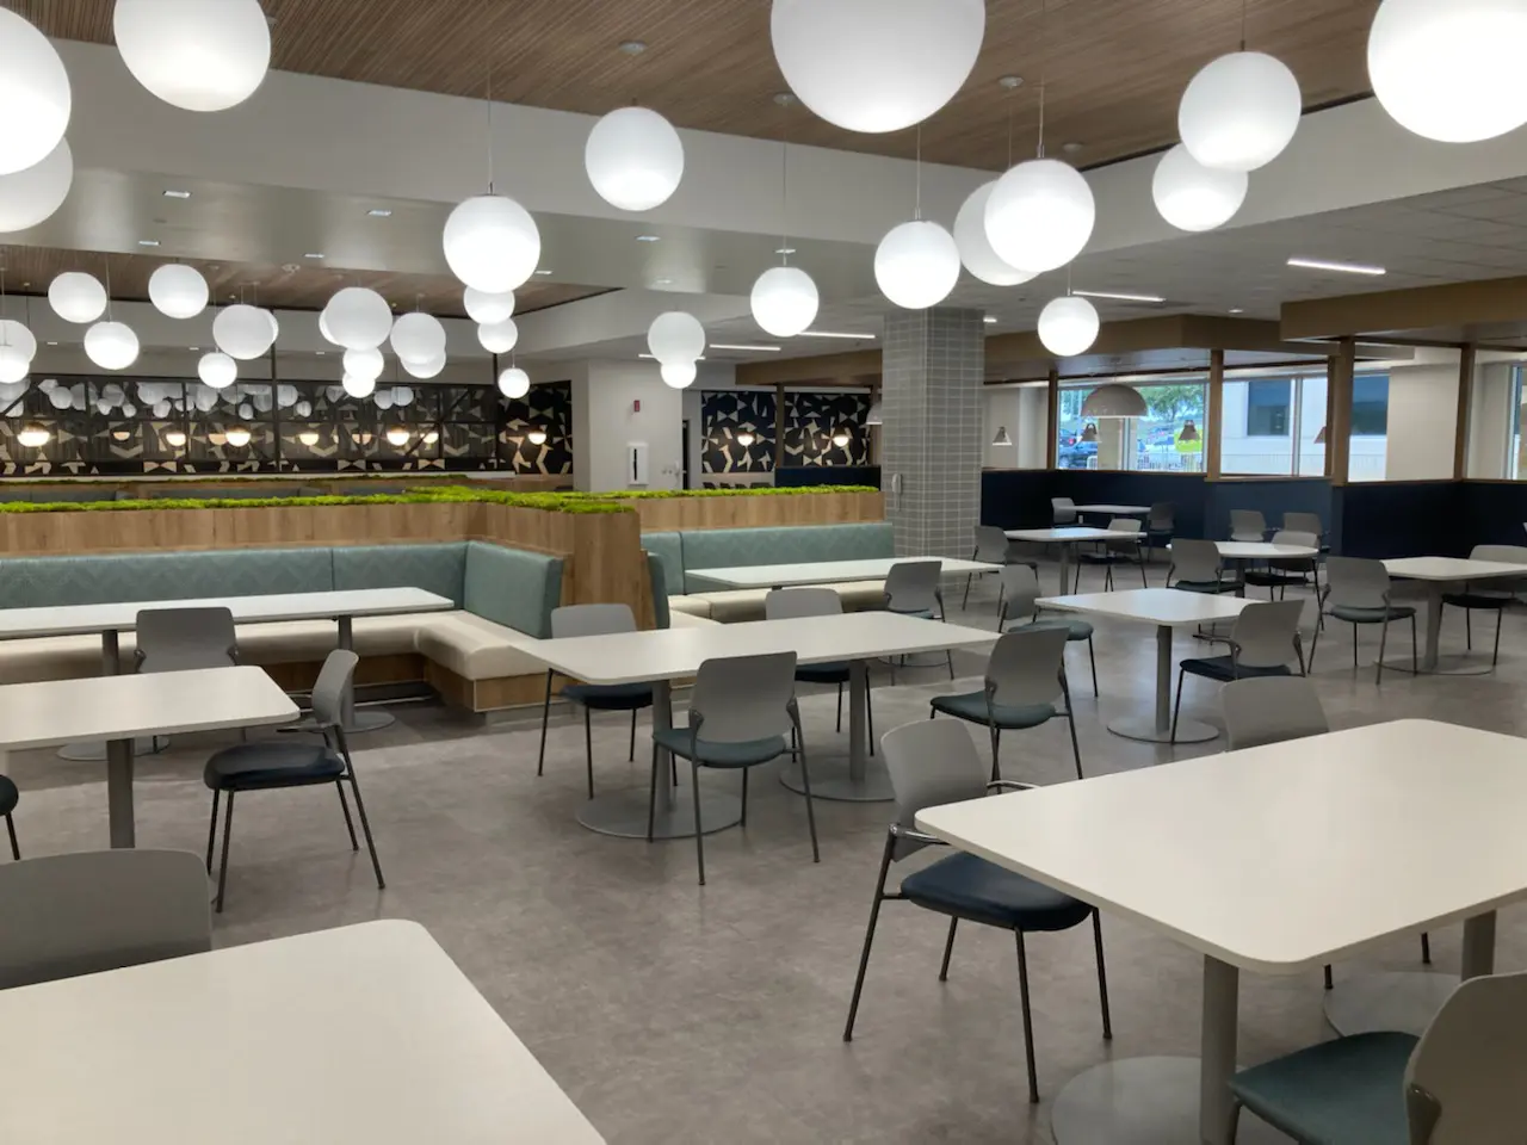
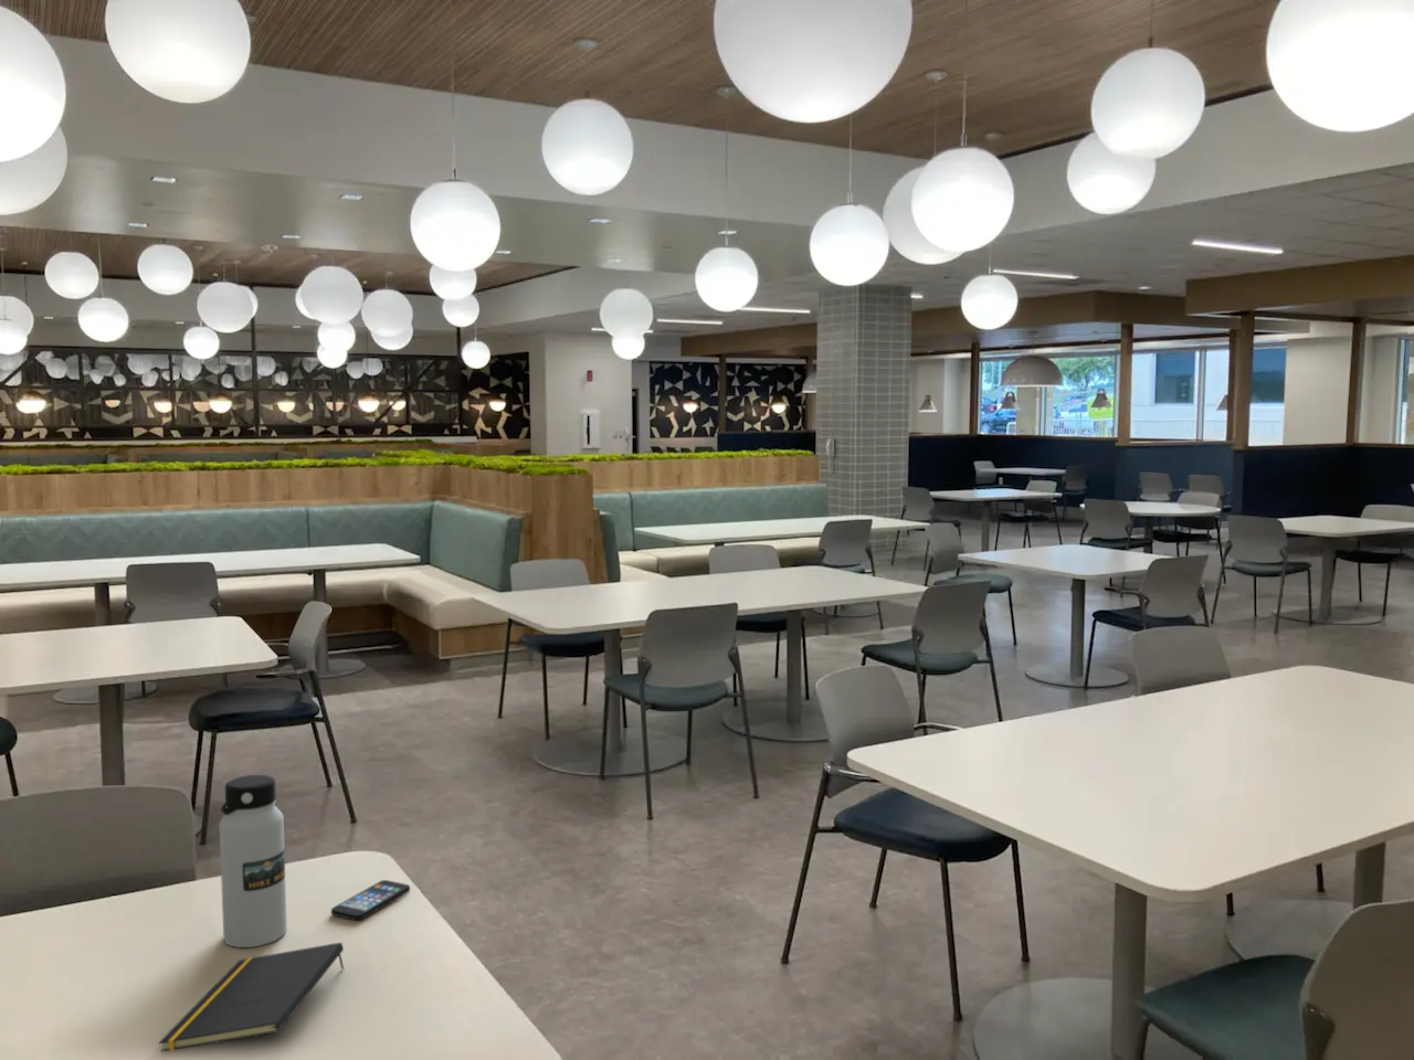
+ smartphone [331,879,411,921]
+ water bottle [218,774,288,949]
+ notepad [158,942,345,1053]
